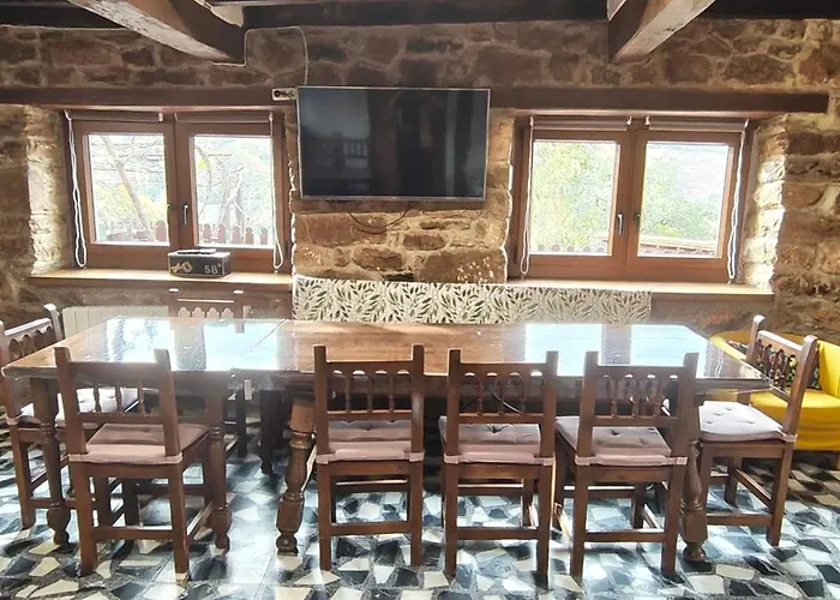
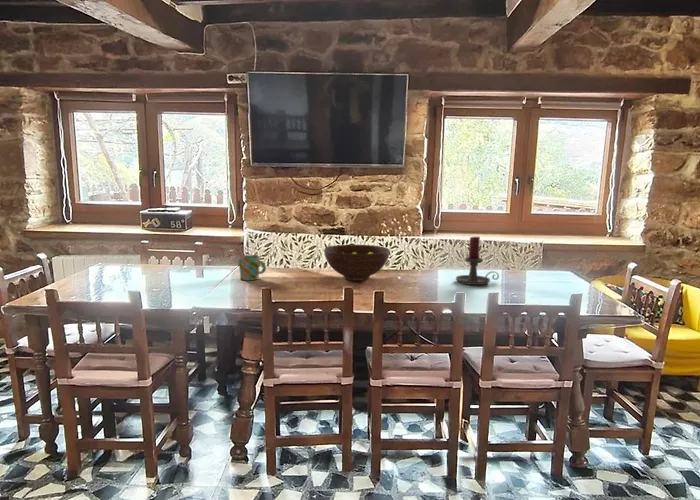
+ mug [237,254,267,281]
+ candle holder [455,236,500,286]
+ fruit bowl [323,244,391,282]
